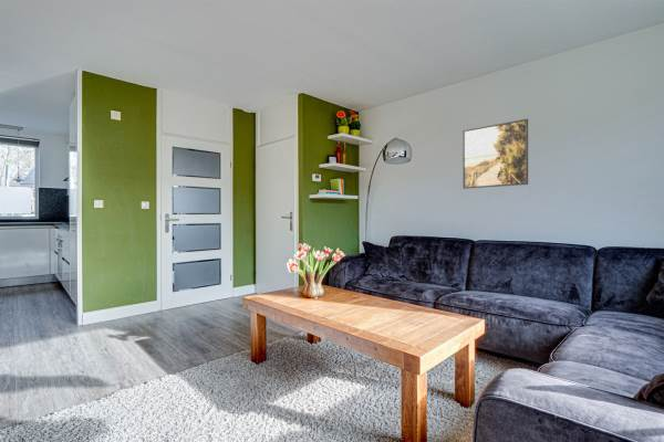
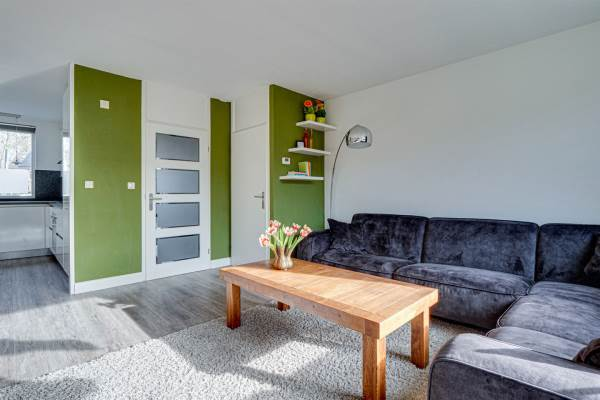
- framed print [461,118,529,190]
